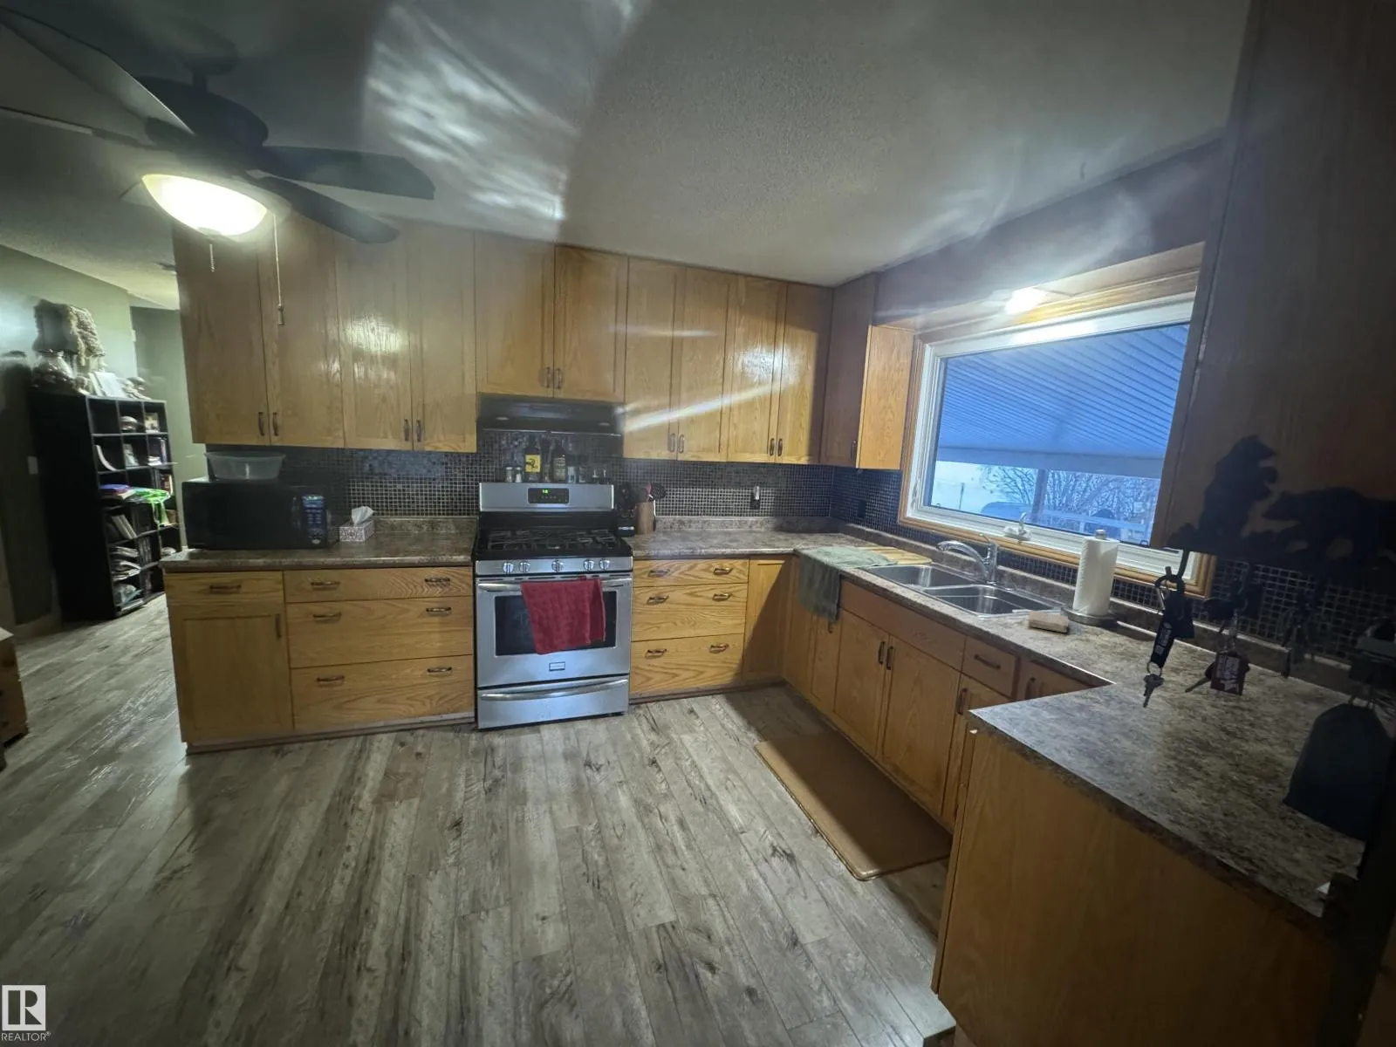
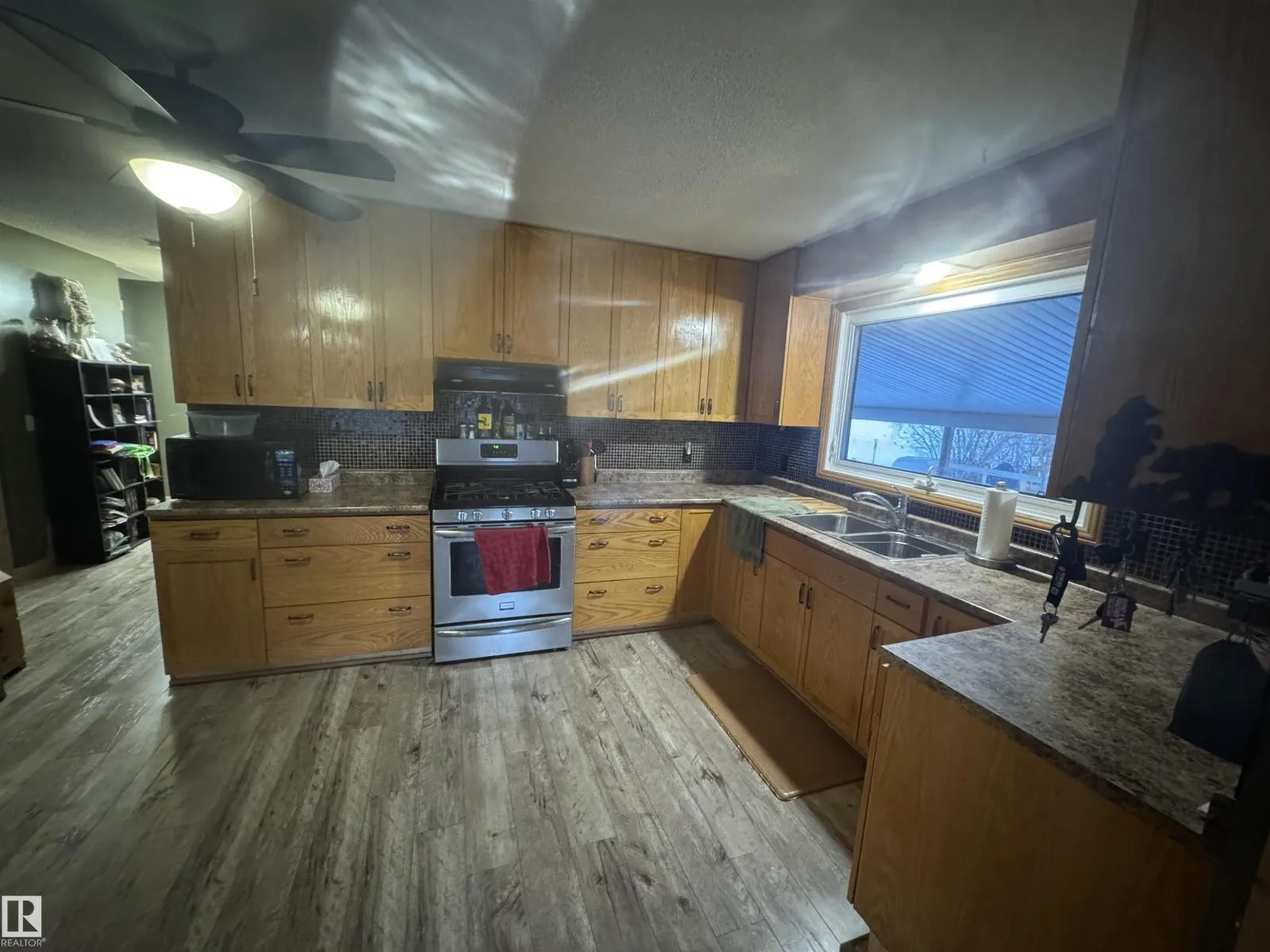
- washcloth [1027,610,1070,633]
